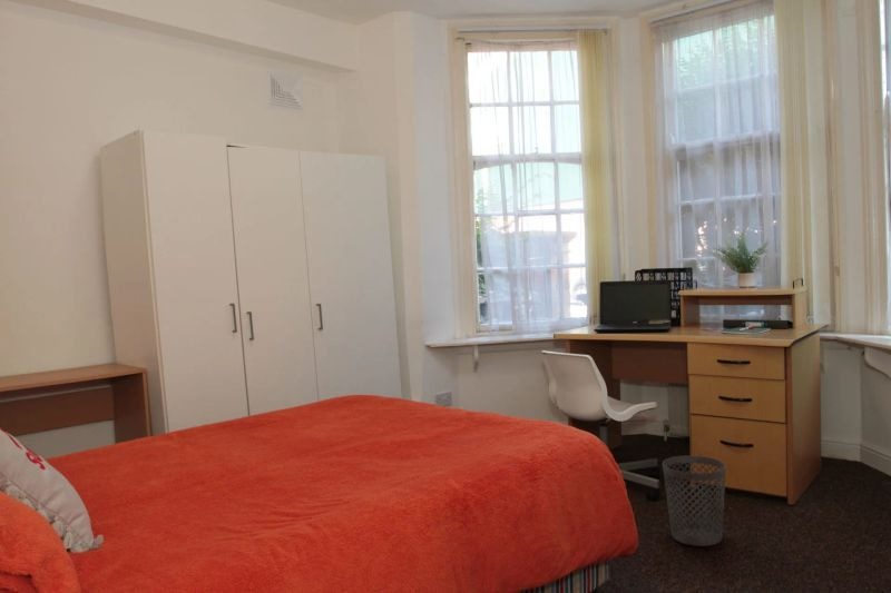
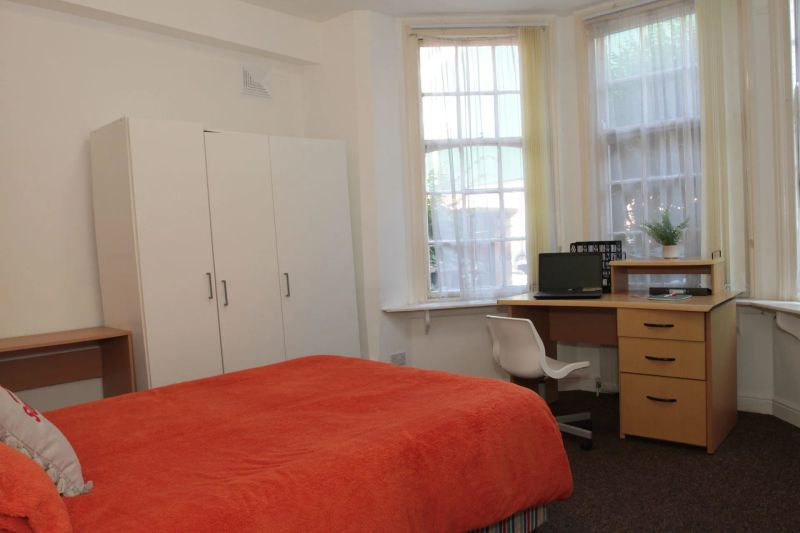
- wastebasket [662,455,727,547]
